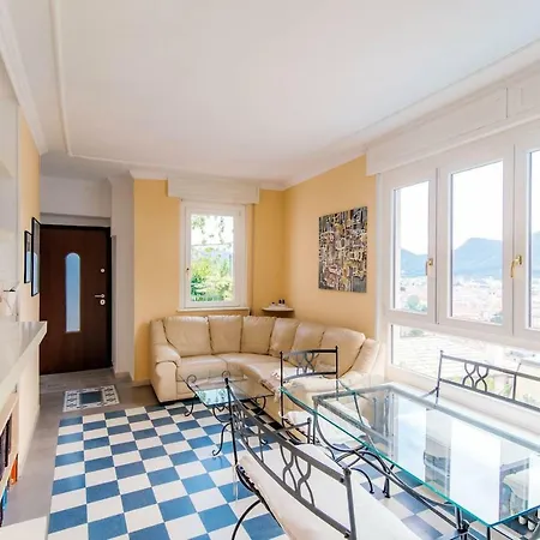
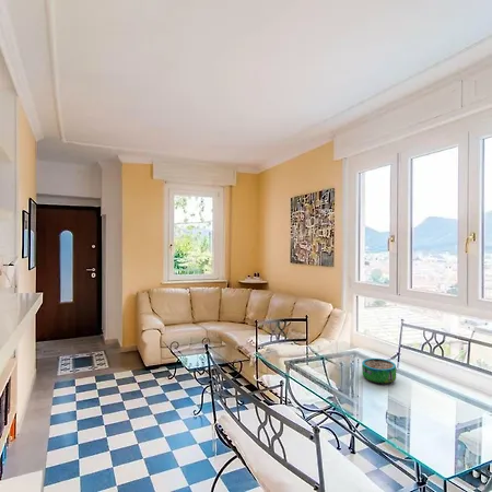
+ decorative bowl [361,358,397,385]
